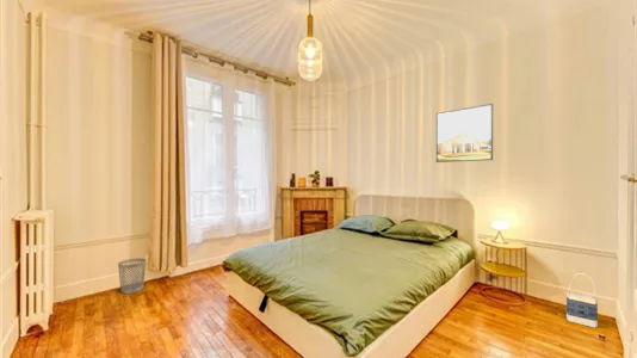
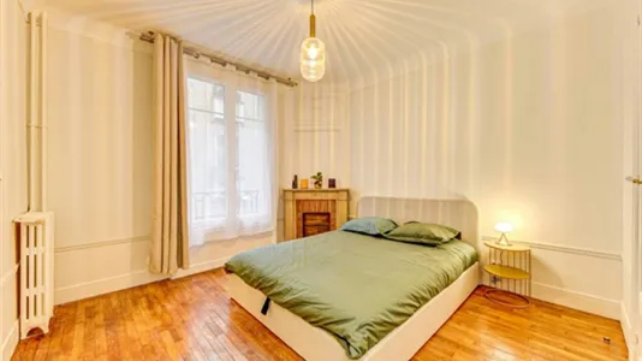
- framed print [435,103,494,163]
- wastebasket [117,257,147,295]
- bag [565,272,599,329]
